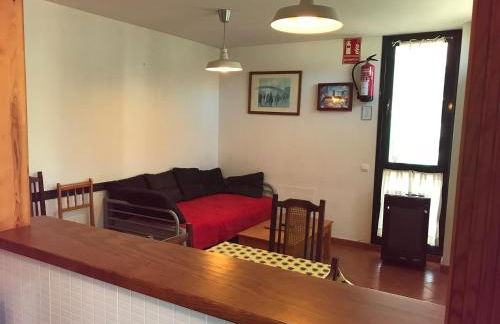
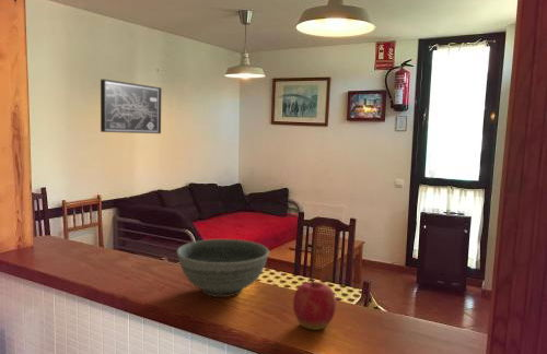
+ bowl [176,238,270,298]
+ apple [292,275,337,331]
+ wall art [100,78,162,134]
